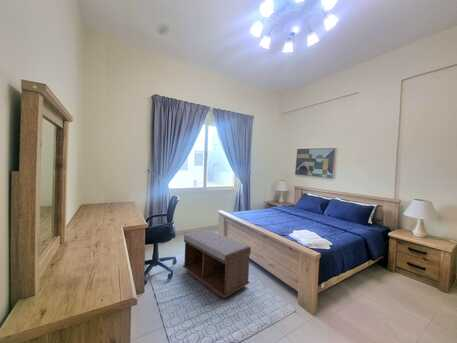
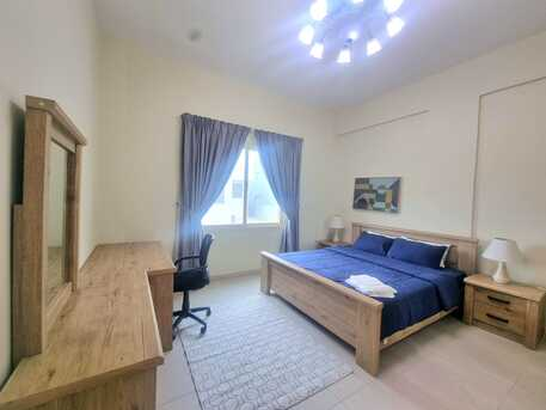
- bench [182,229,252,300]
